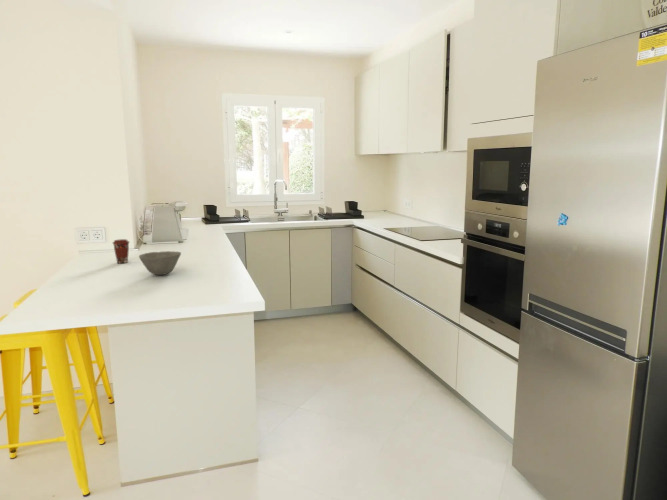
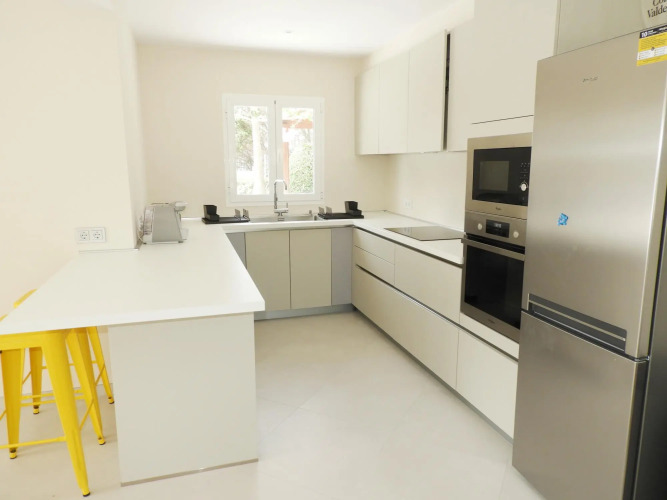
- bowl [138,250,182,276]
- coffee cup [112,238,131,264]
